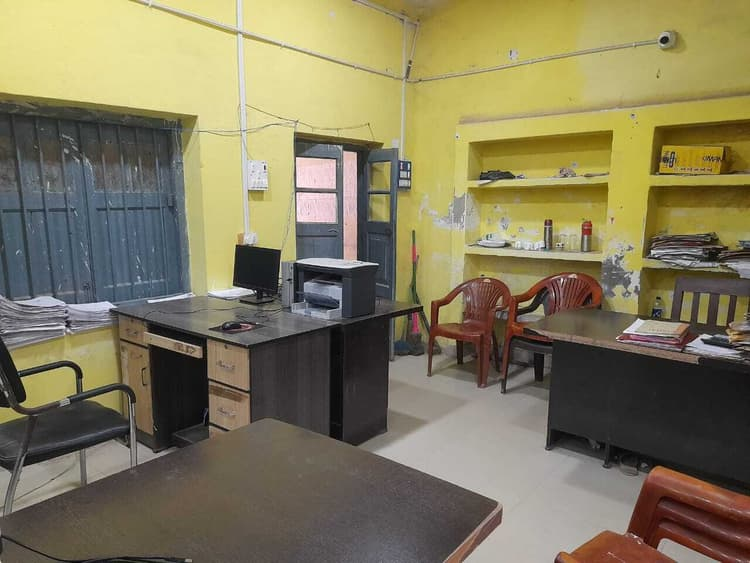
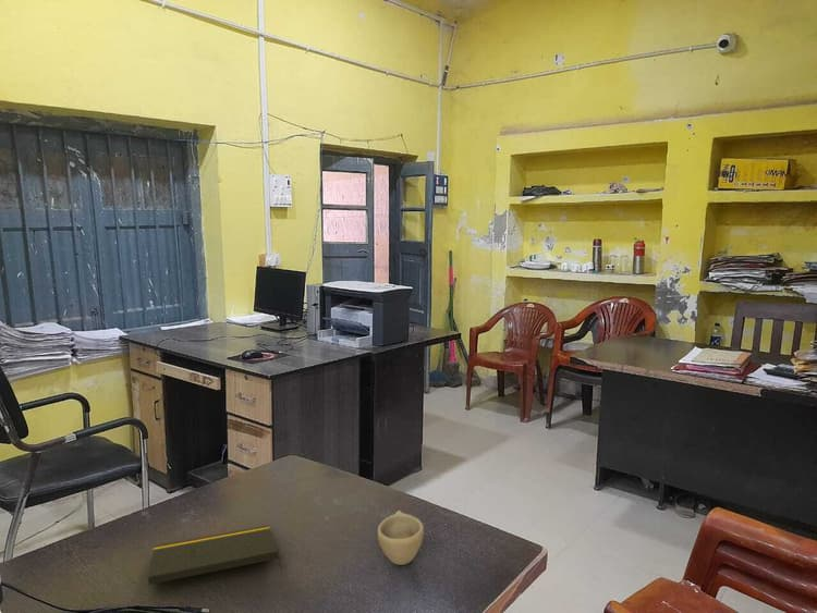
+ cup [377,510,425,566]
+ notepad [147,525,283,586]
